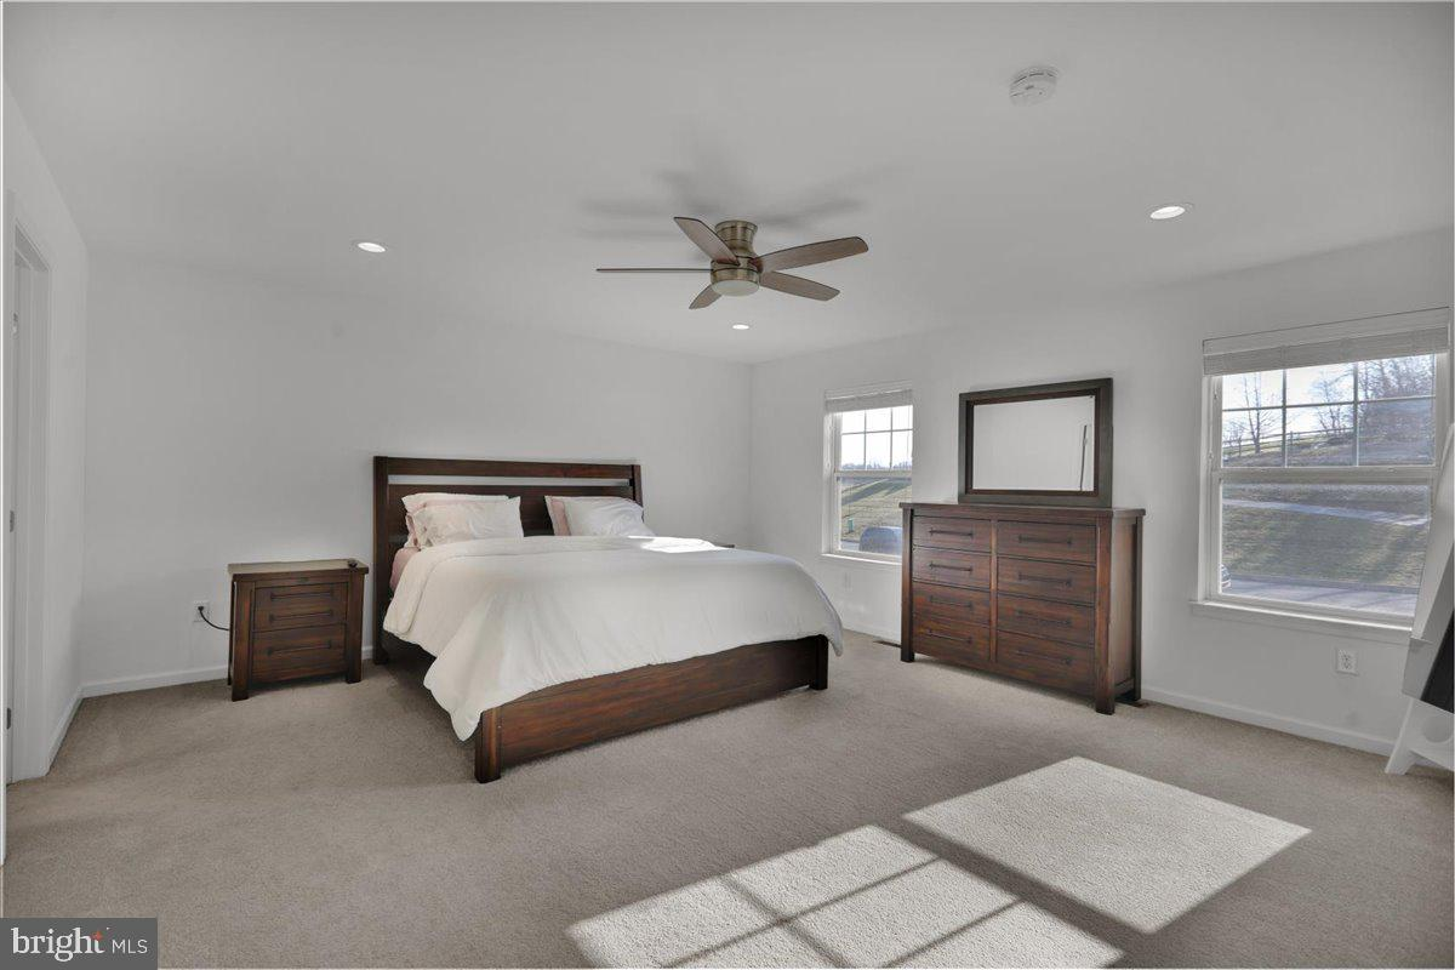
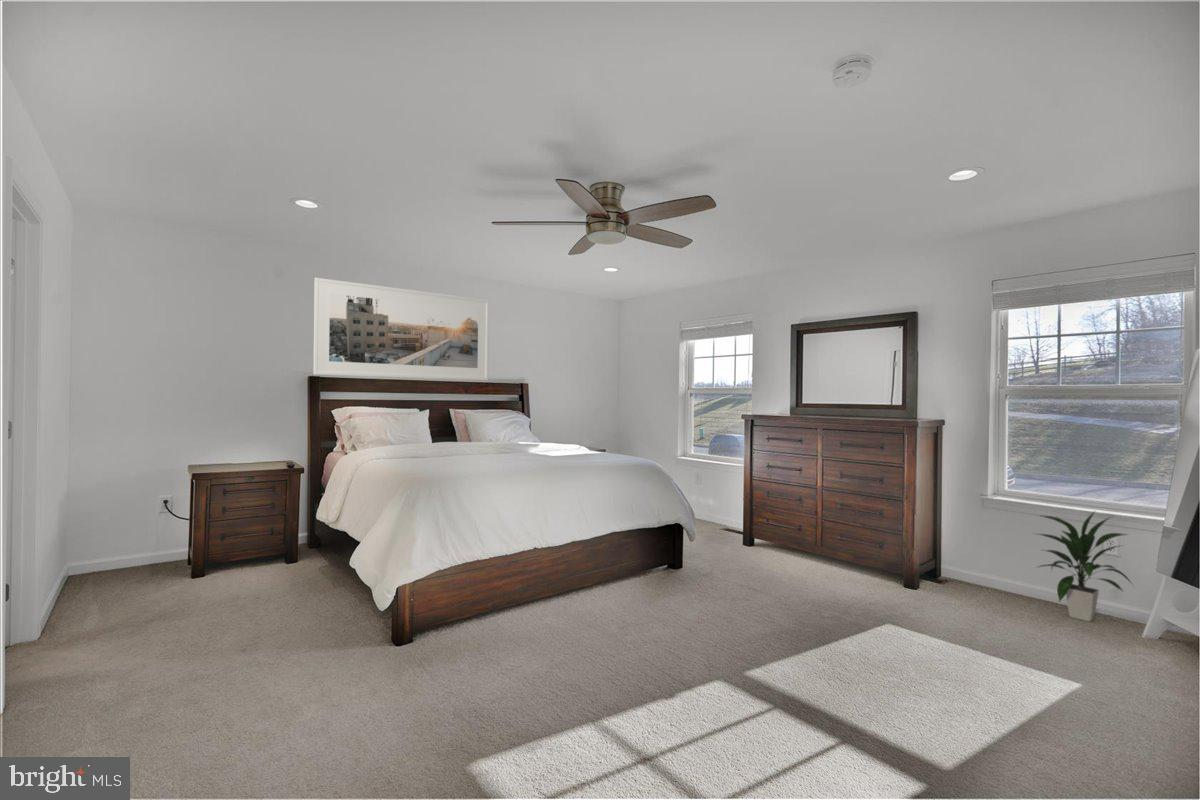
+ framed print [312,277,490,381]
+ indoor plant [1032,510,1137,623]
